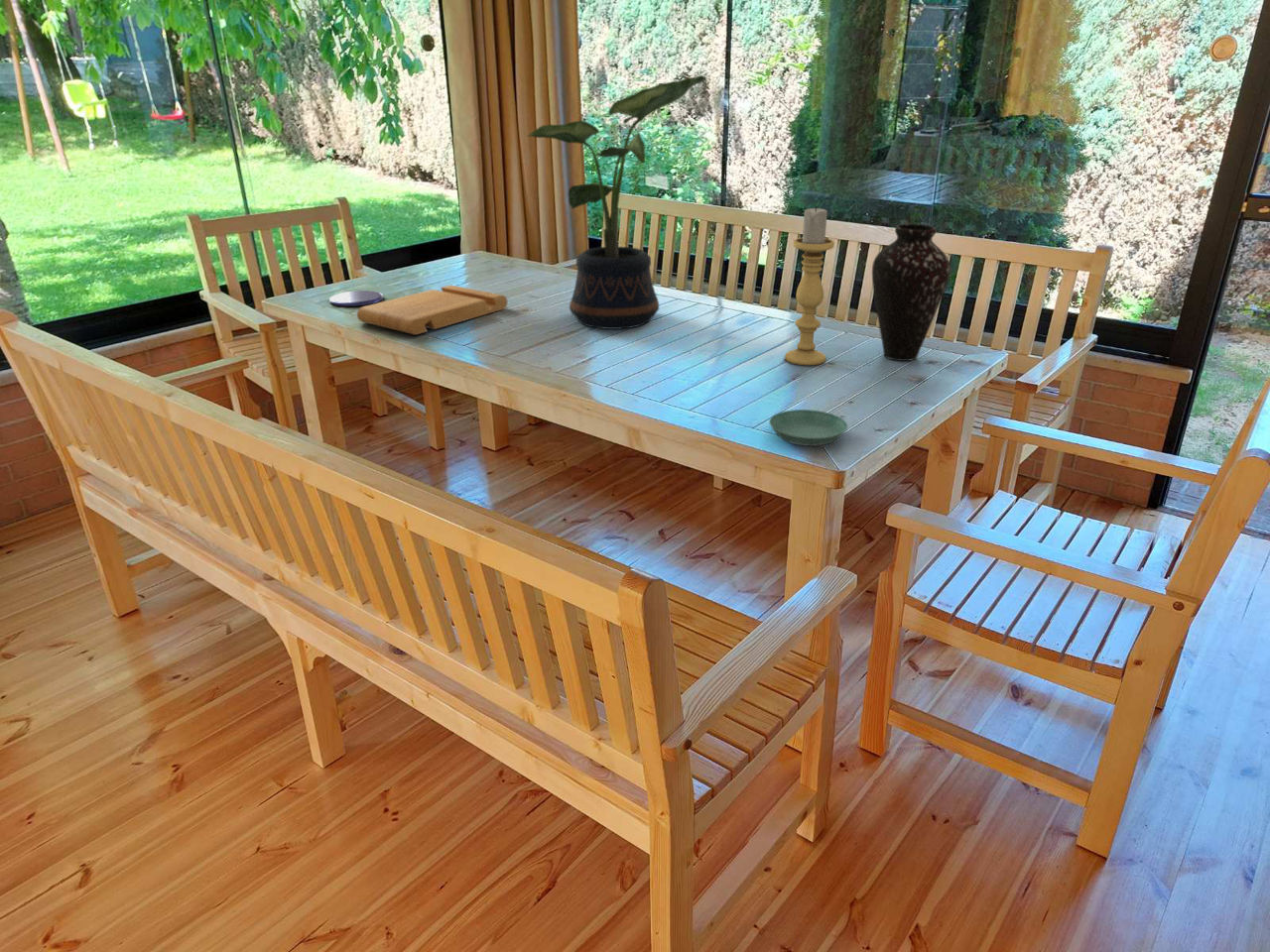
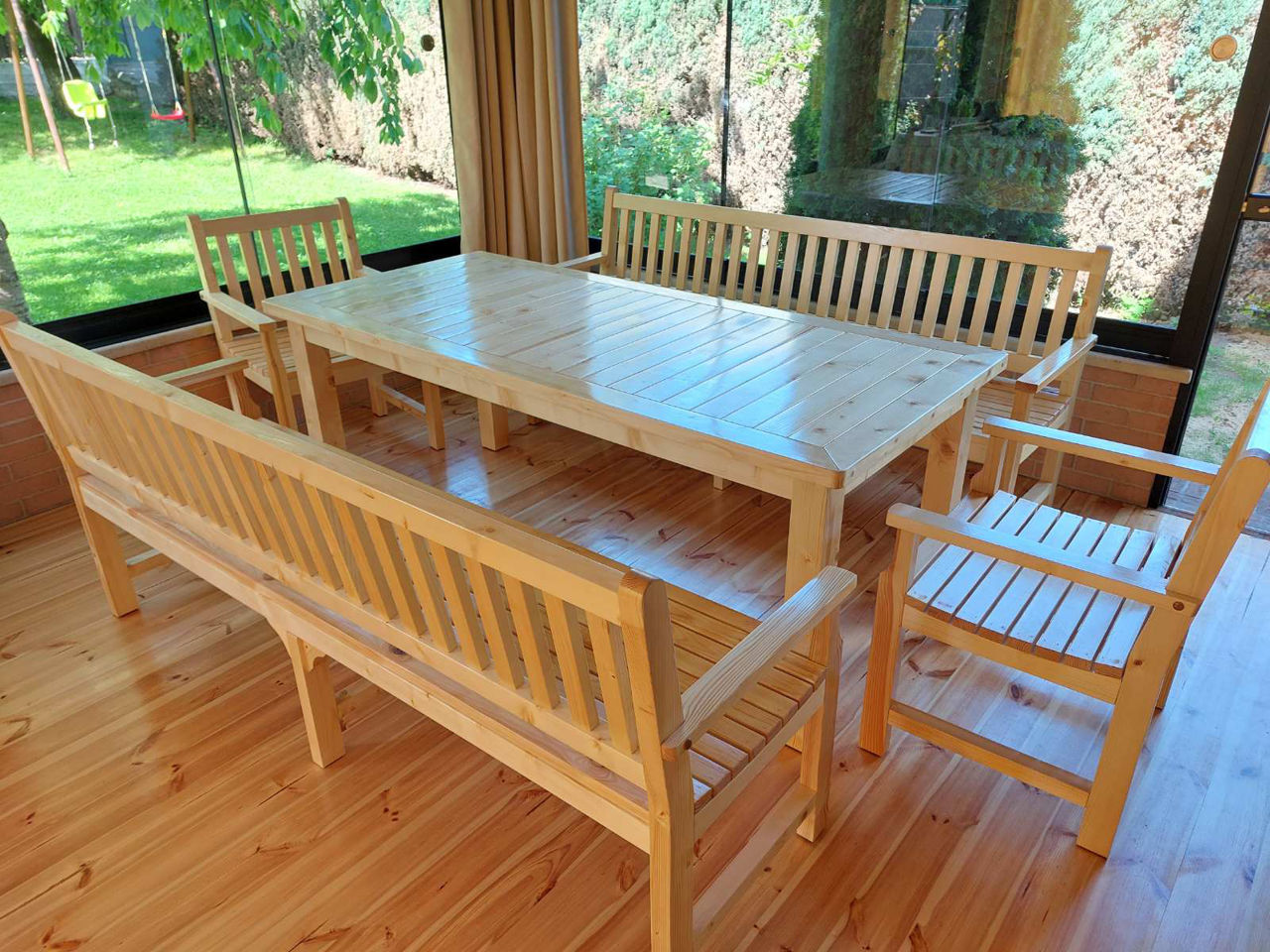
- saucer [328,290,384,307]
- vase [871,223,952,362]
- cutting board [356,284,508,336]
- saucer [768,409,848,447]
- potted plant [526,74,708,330]
- candle holder [784,205,835,366]
